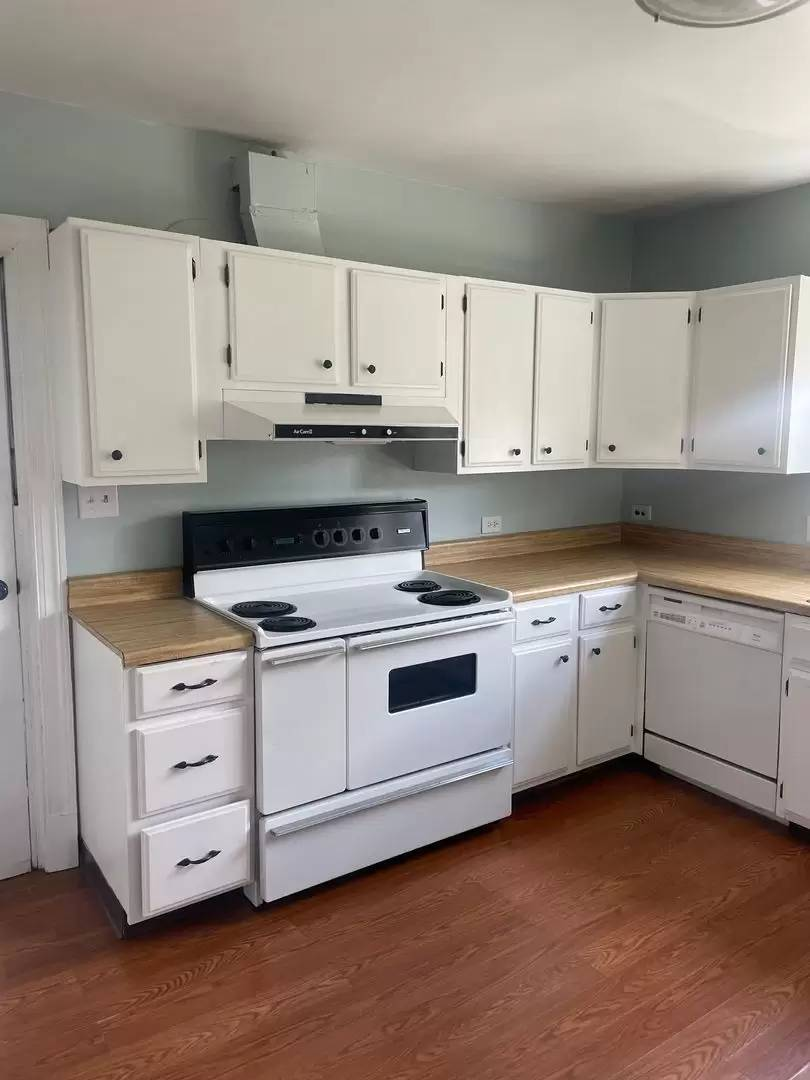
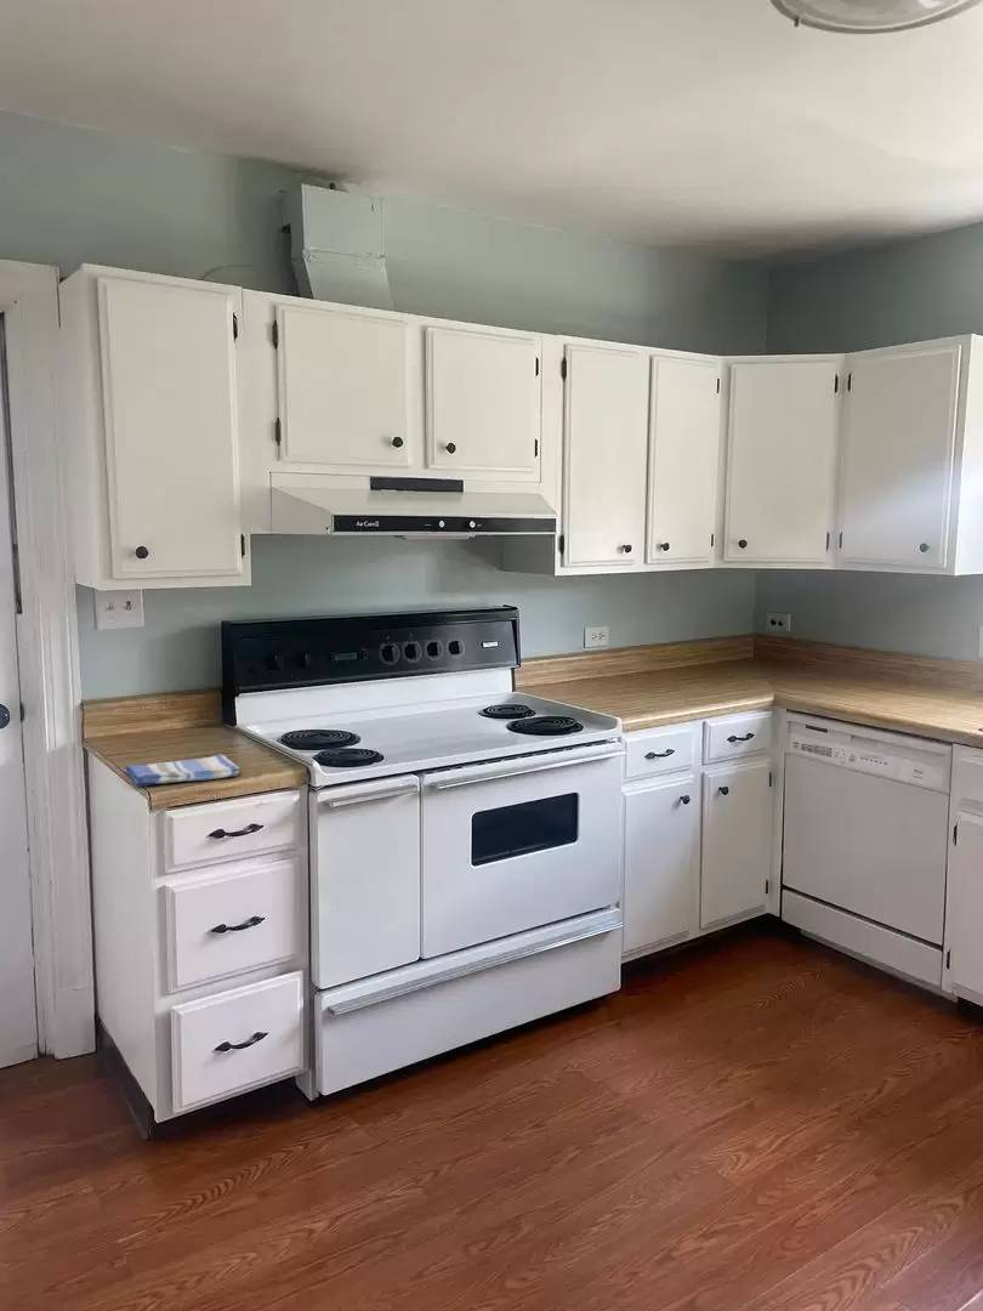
+ dish towel [124,753,240,787]
